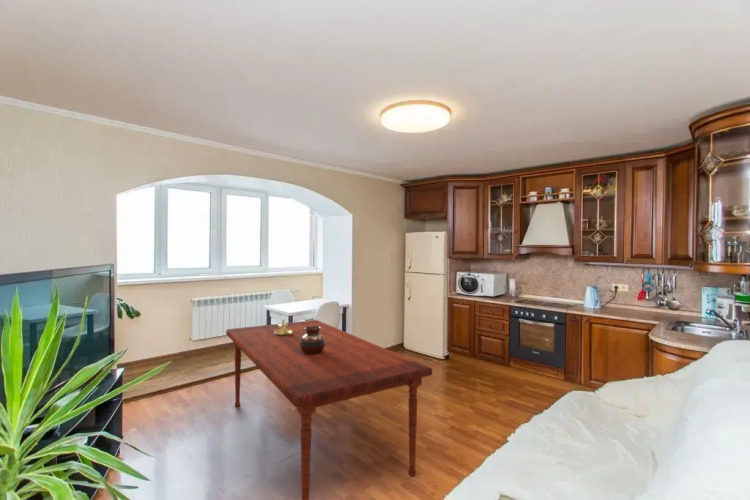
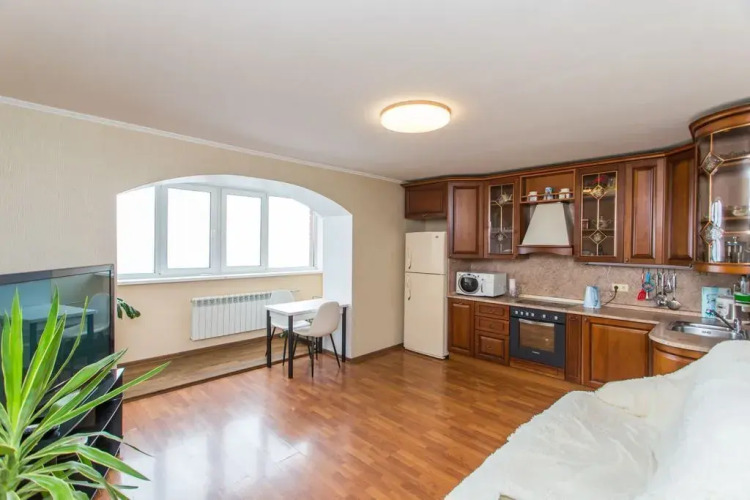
- dining table [225,319,433,500]
- vase [300,326,325,354]
- candle holder [275,313,292,335]
